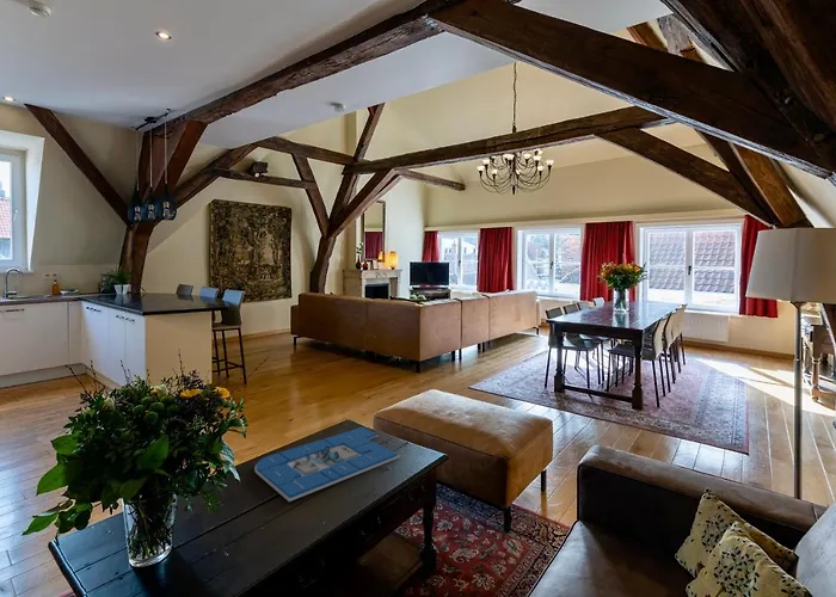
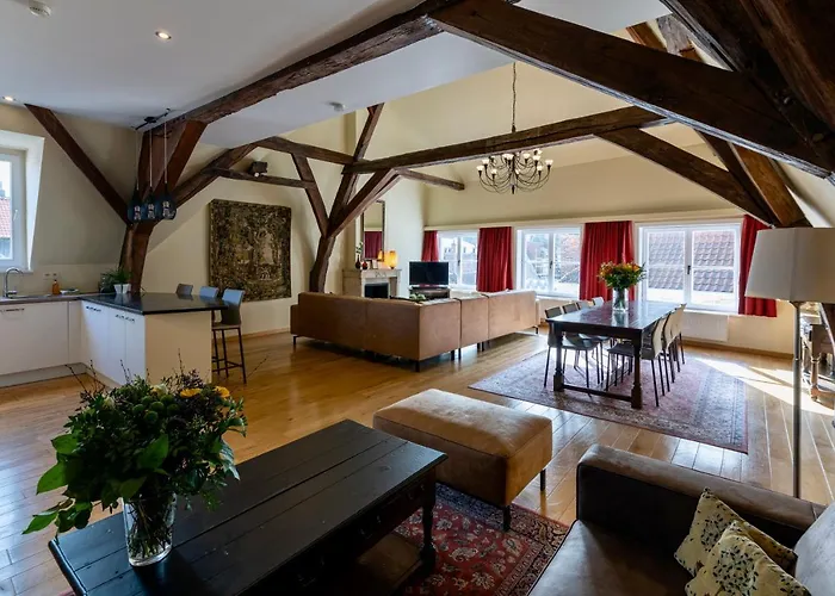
- board game [253,426,401,503]
